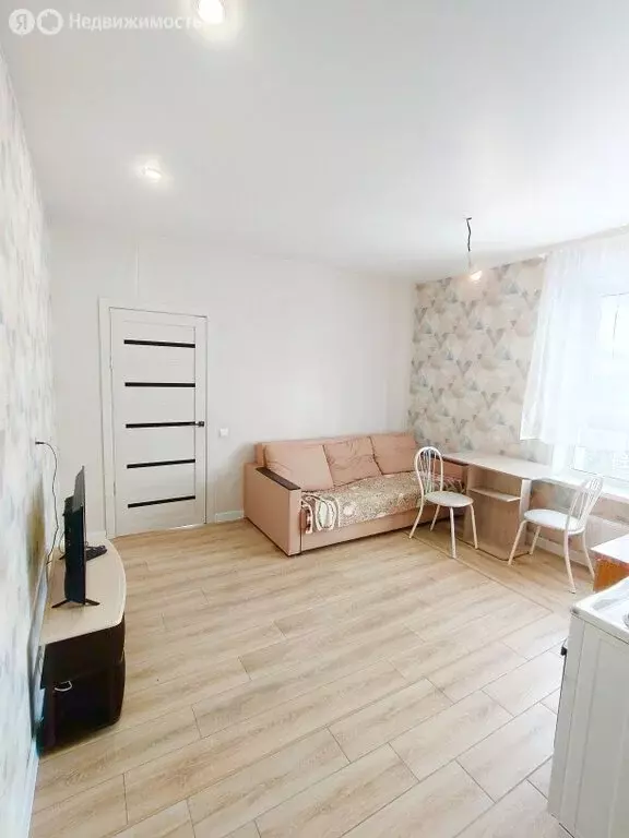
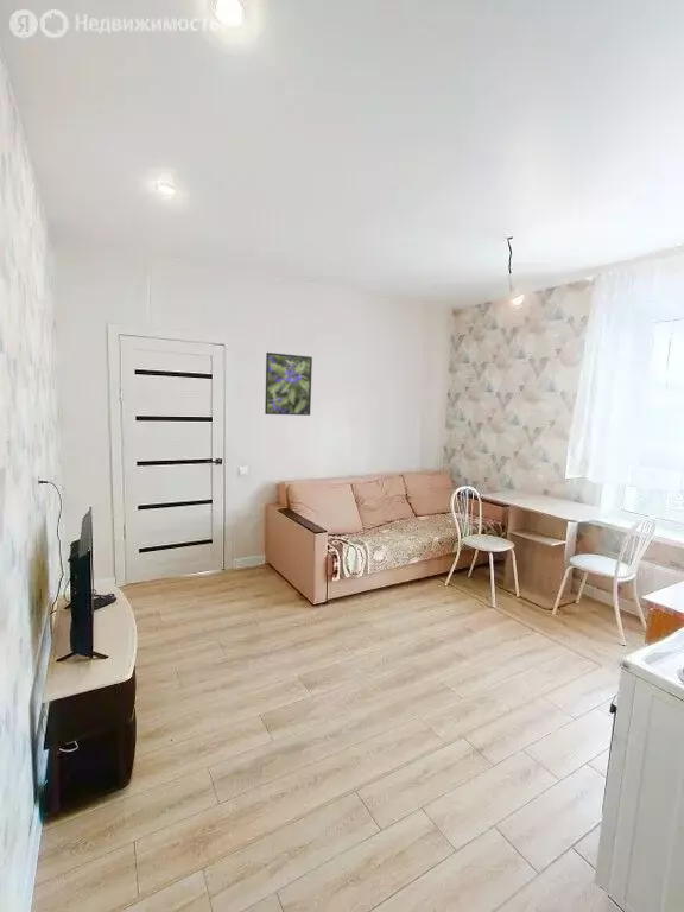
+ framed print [264,352,314,417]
